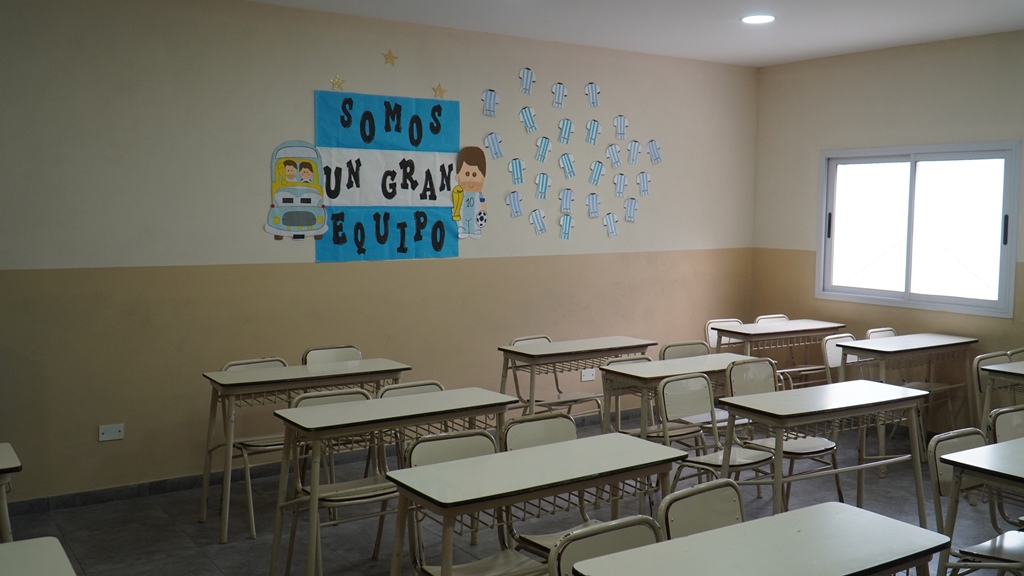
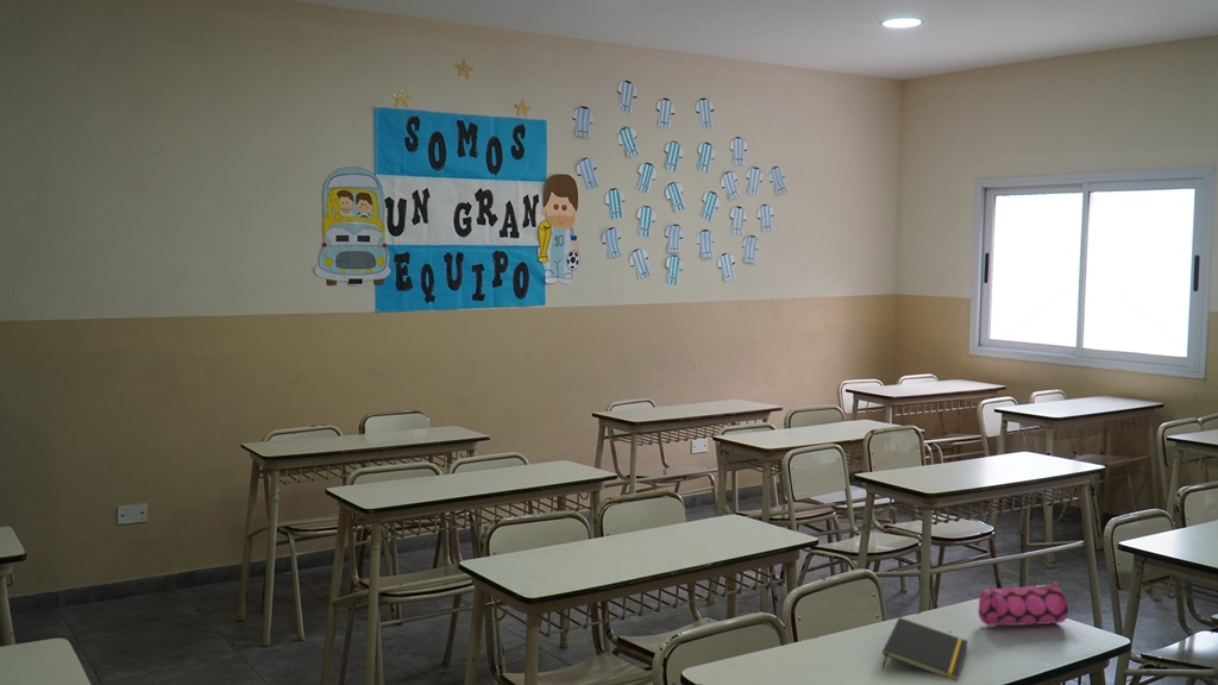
+ notepad [881,616,969,683]
+ pencil case [978,582,1069,627]
